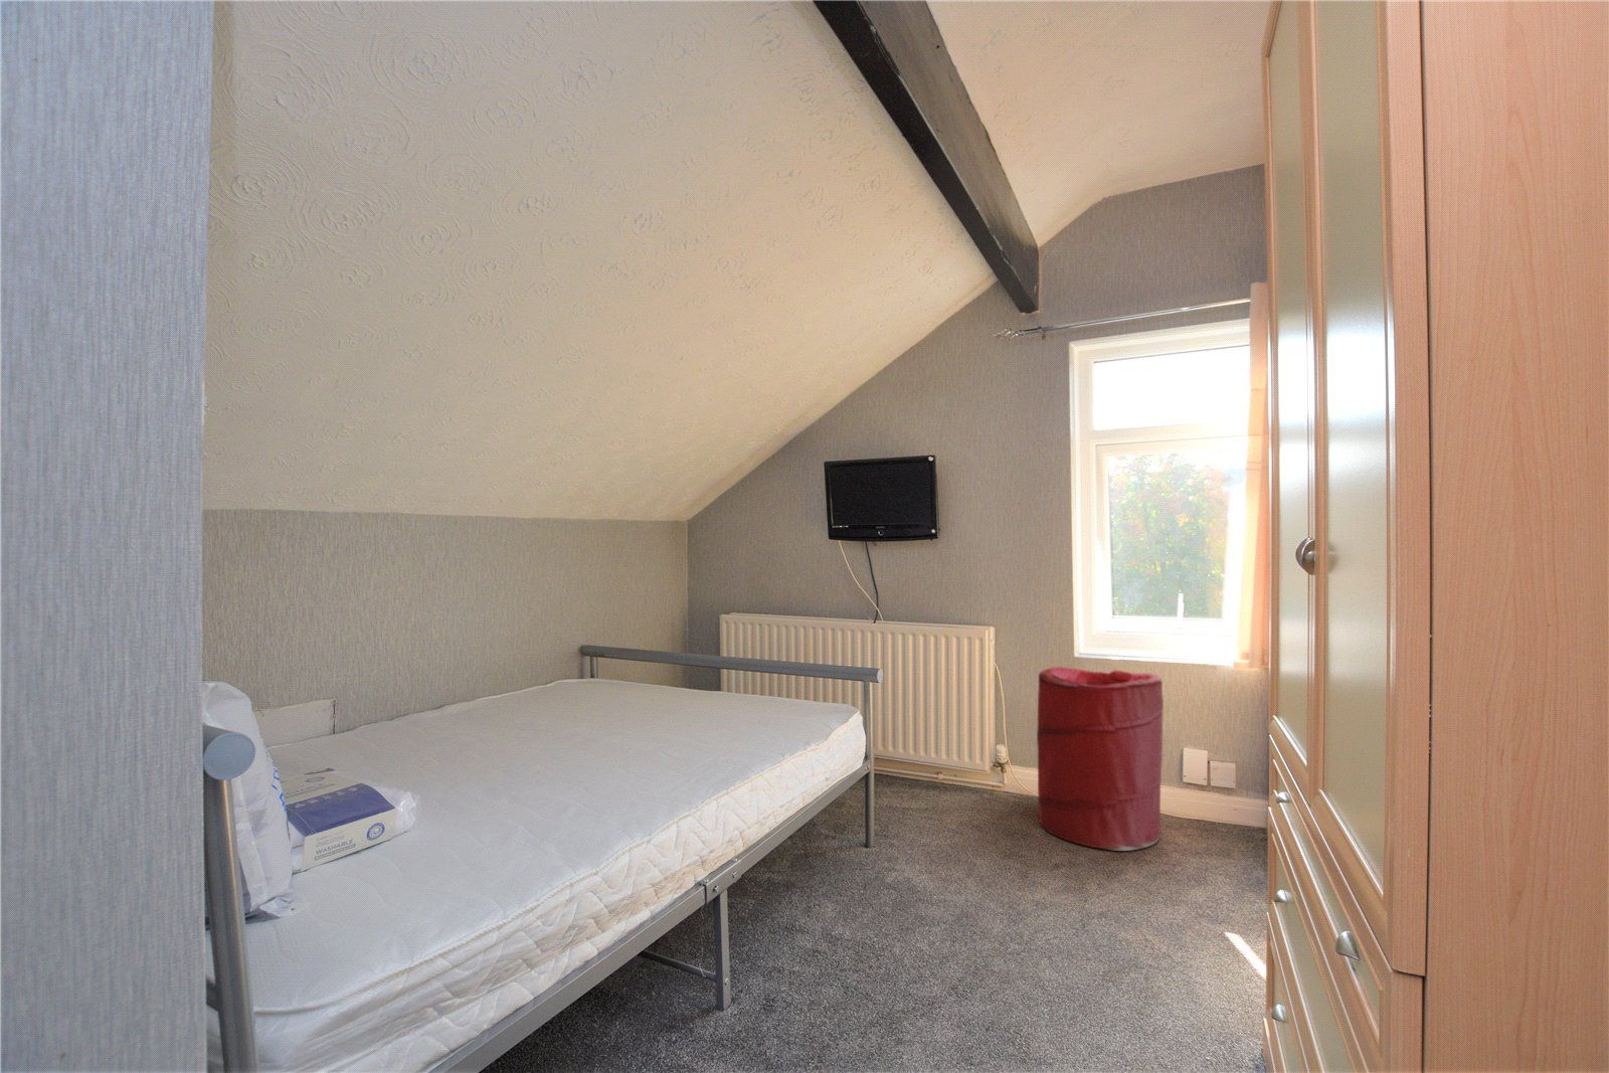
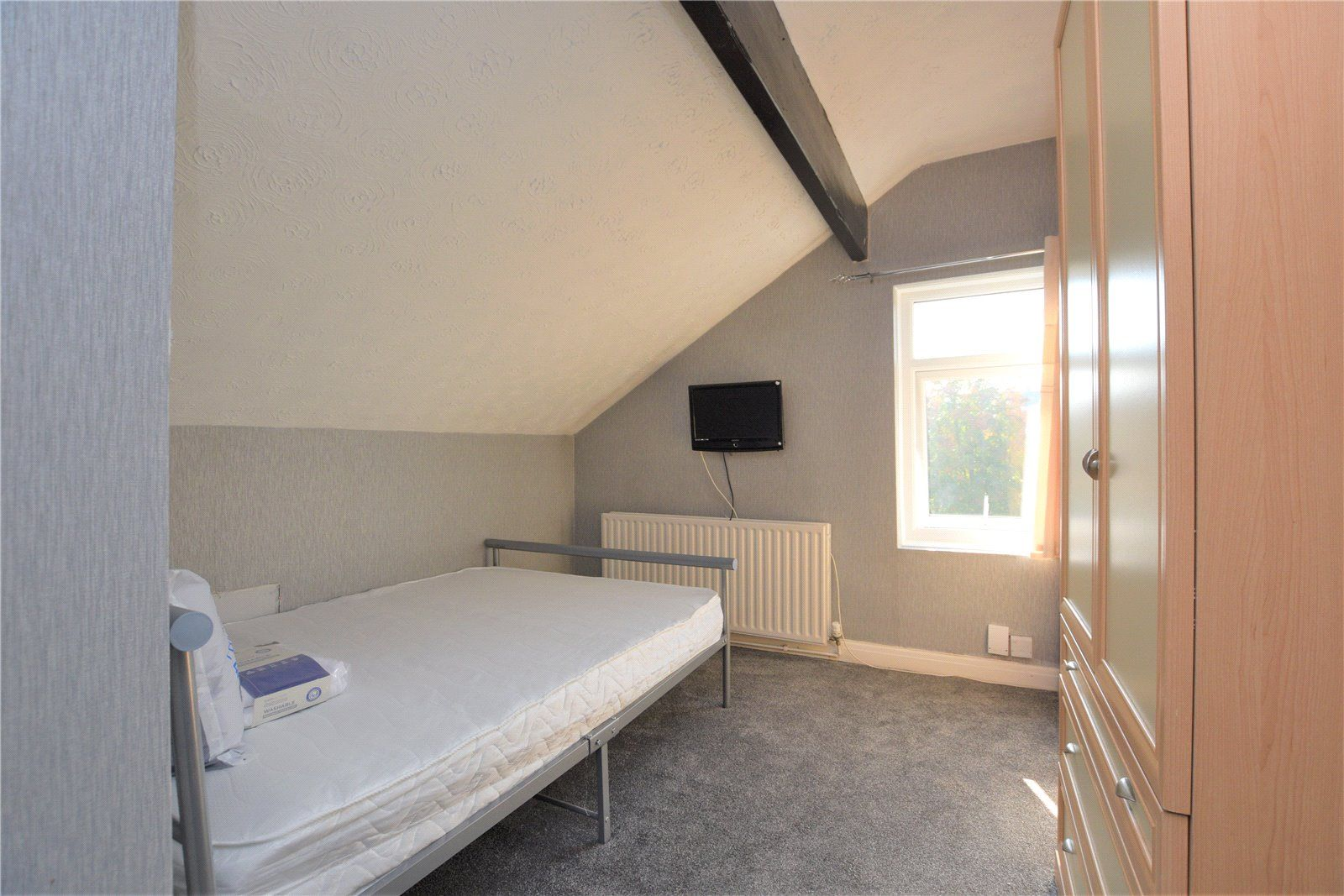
- laundry hamper [1036,666,1165,851]
